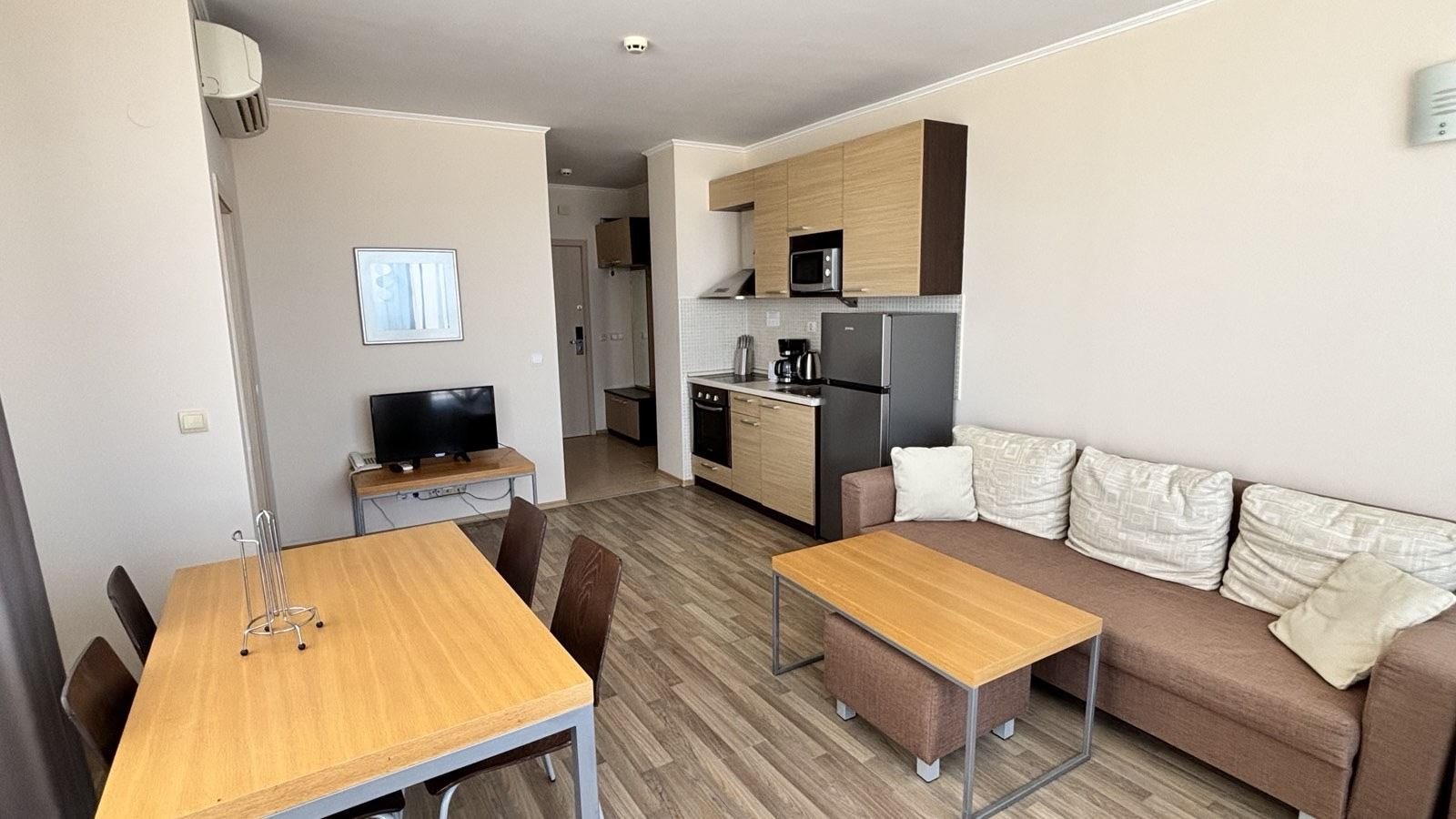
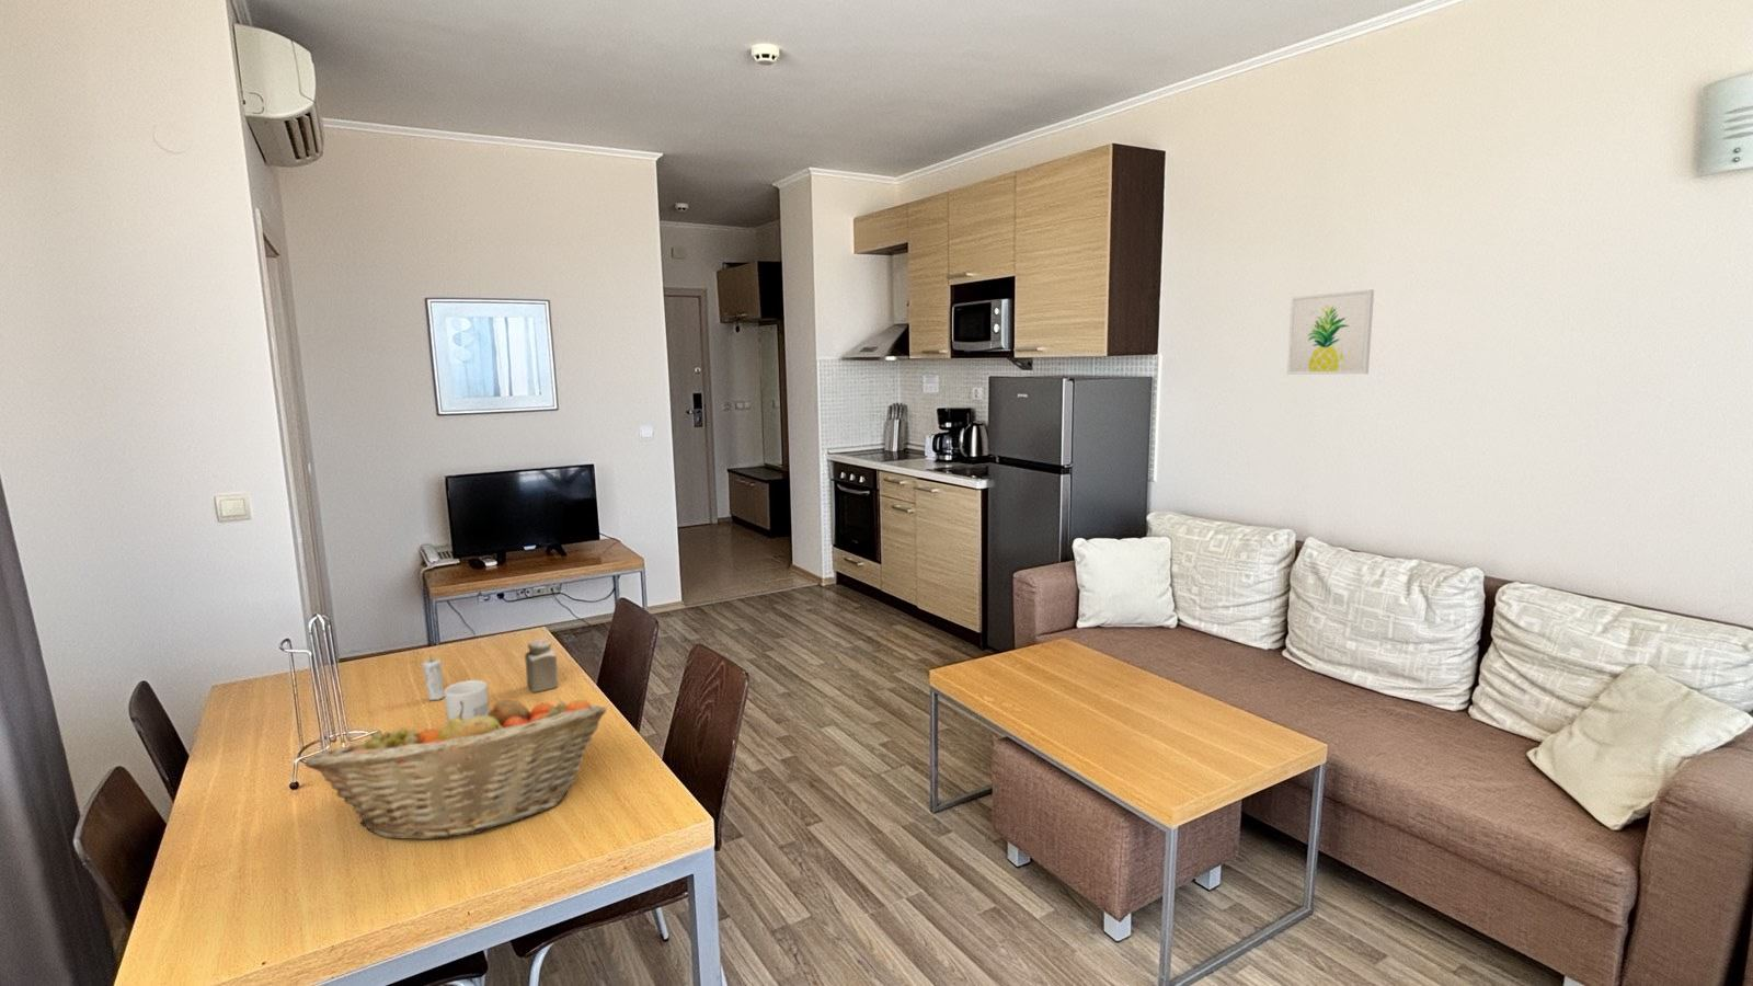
+ wall art [1286,288,1375,376]
+ candle [420,653,444,701]
+ mug [444,679,490,725]
+ fruit basket [303,699,608,840]
+ salt shaker [524,639,559,693]
